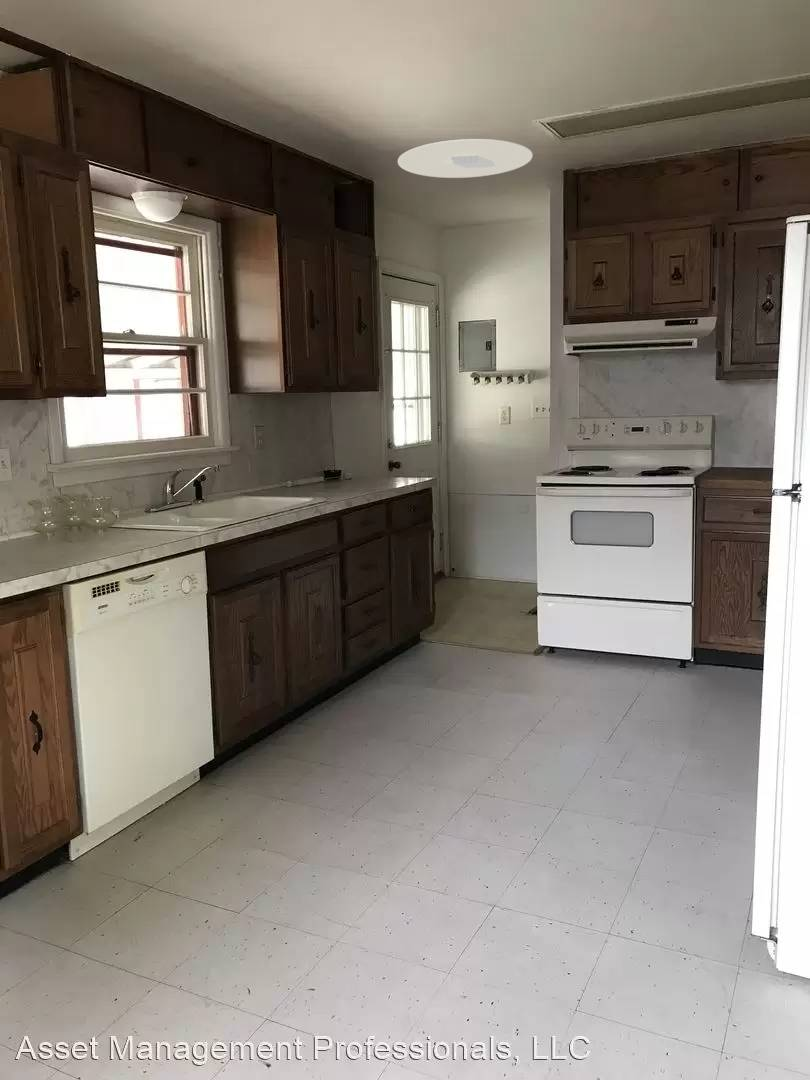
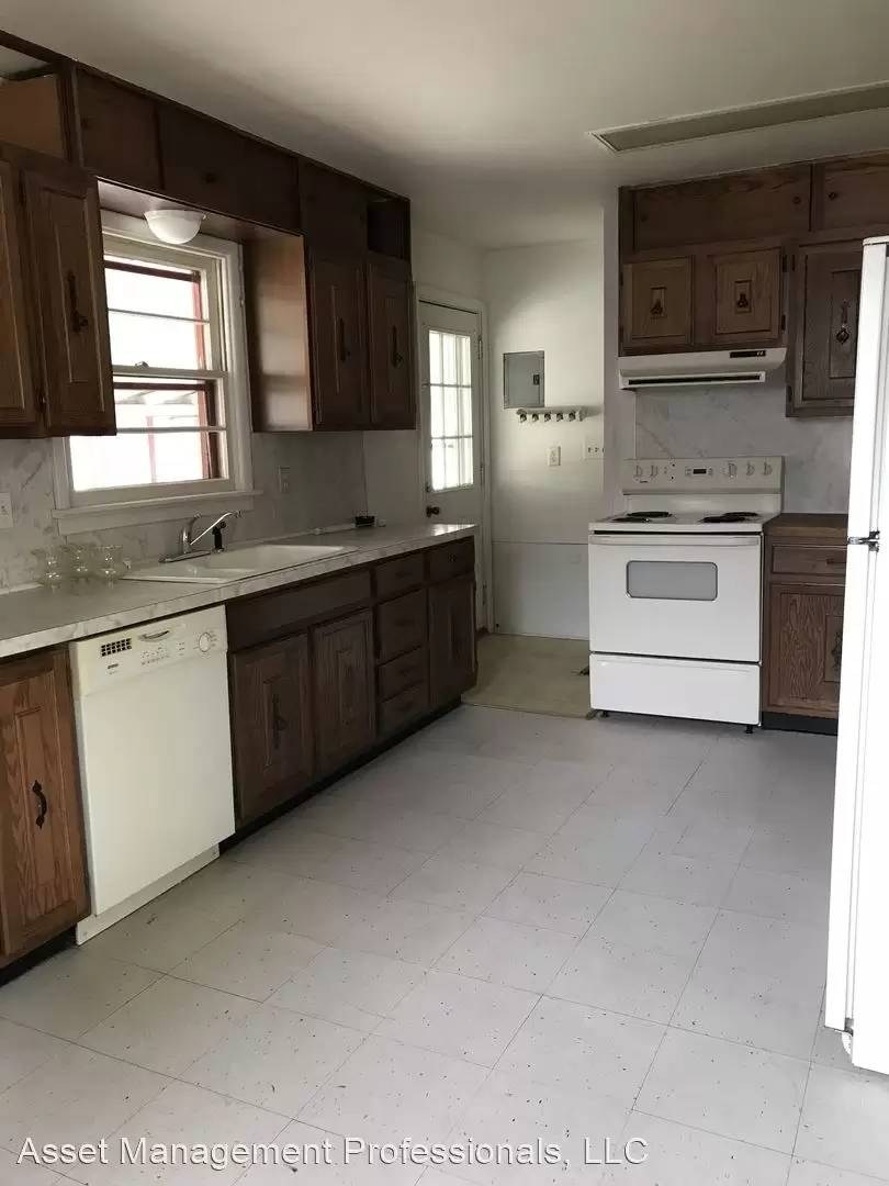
- ceiling light [397,138,533,179]
